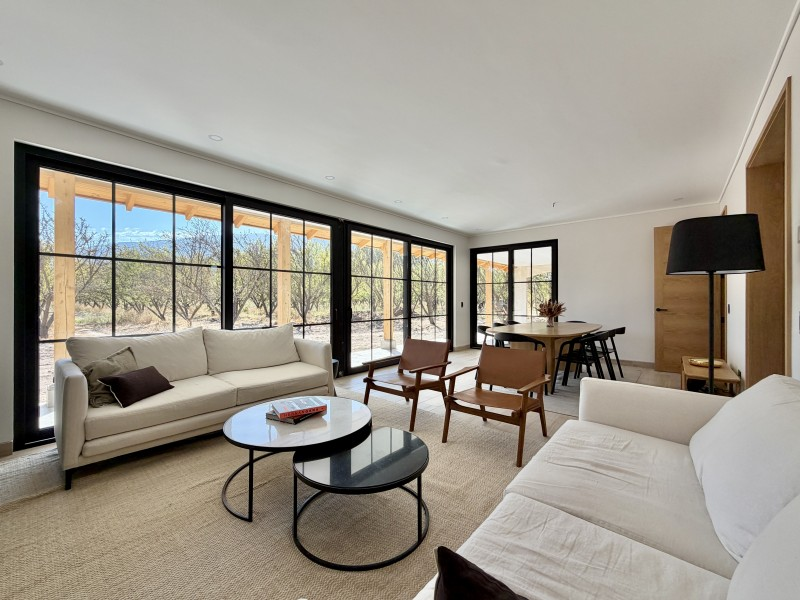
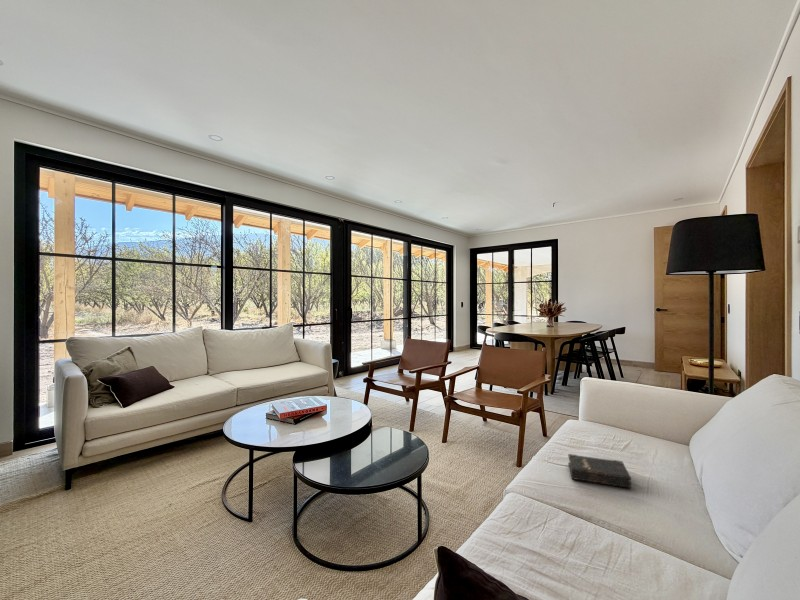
+ hardback book [567,453,632,489]
